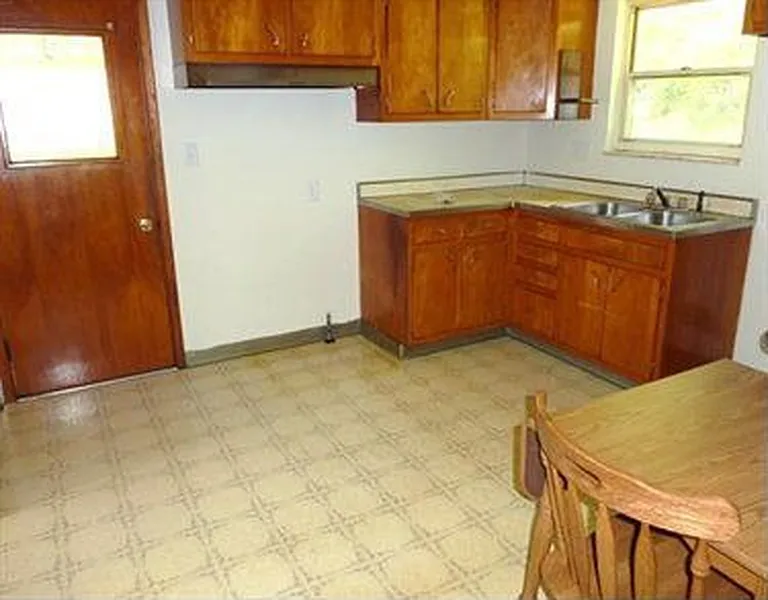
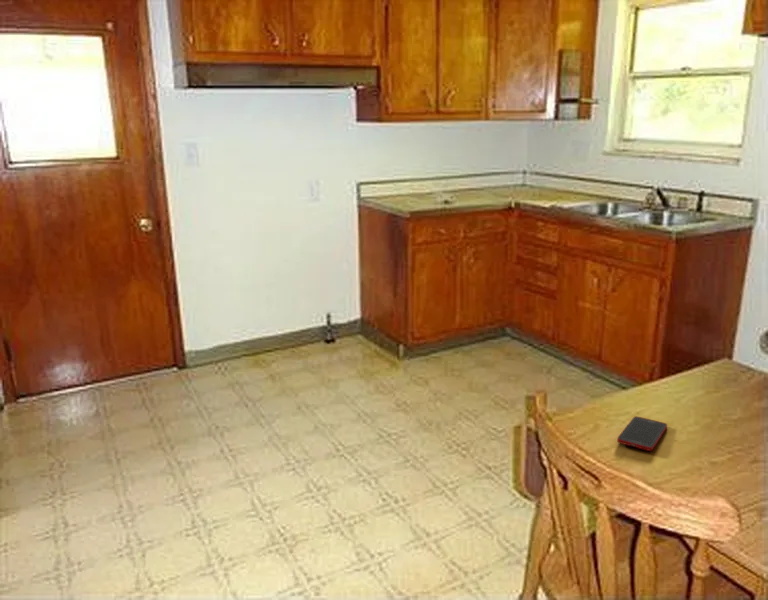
+ cell phone [616,415,668,452]
